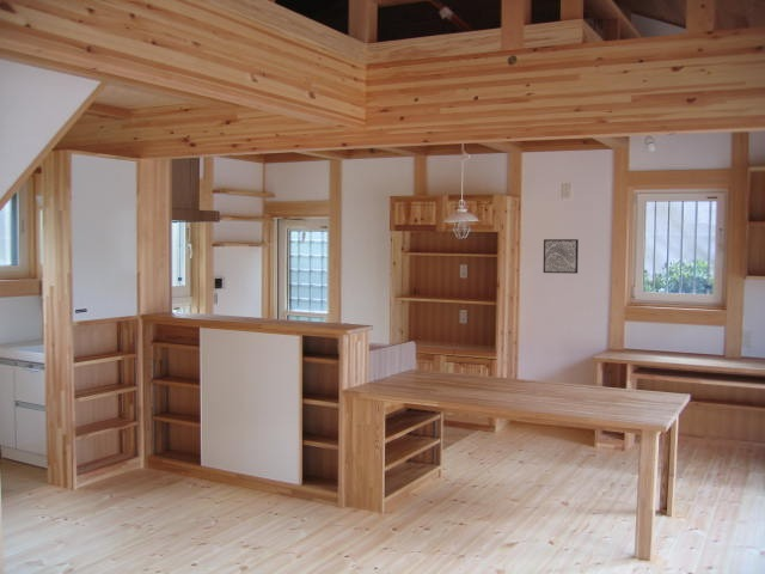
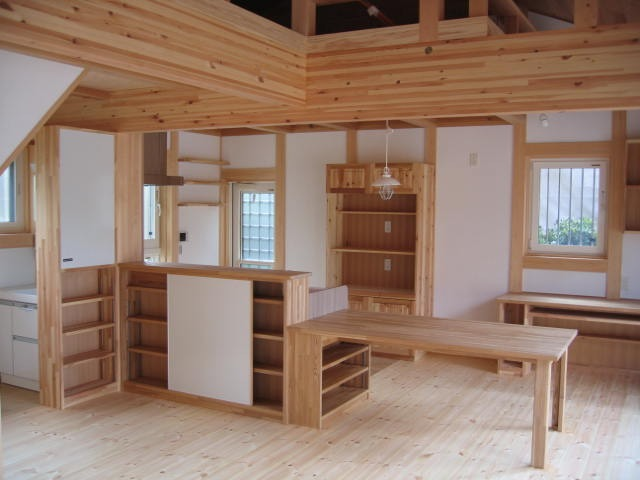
- wall art [543,238,580,275]
